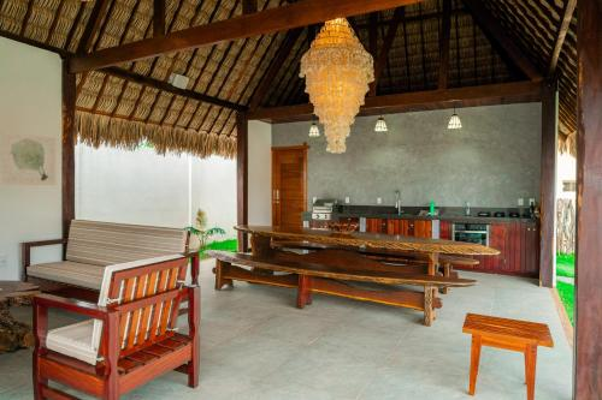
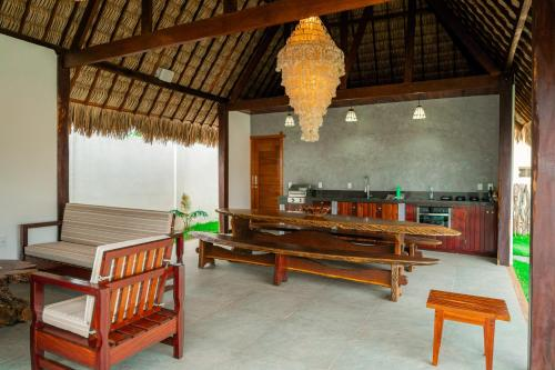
- wall art [2,131,57,186]
